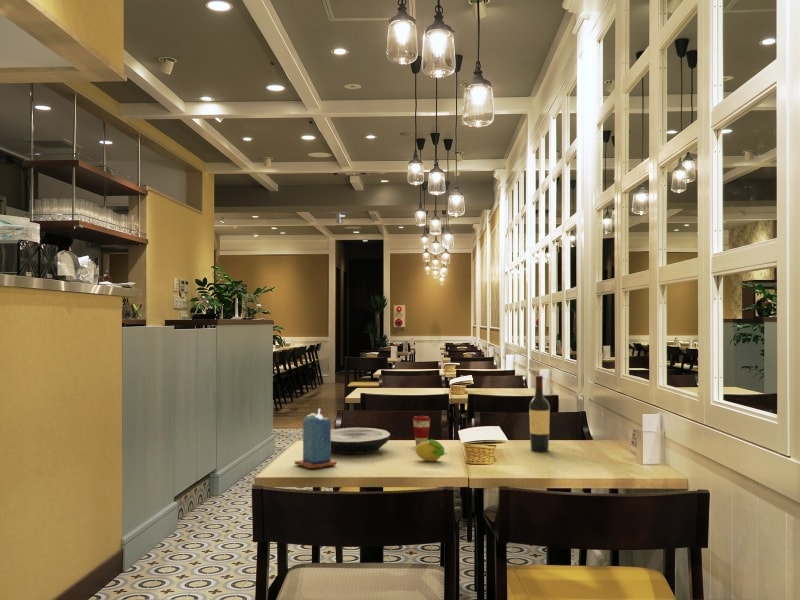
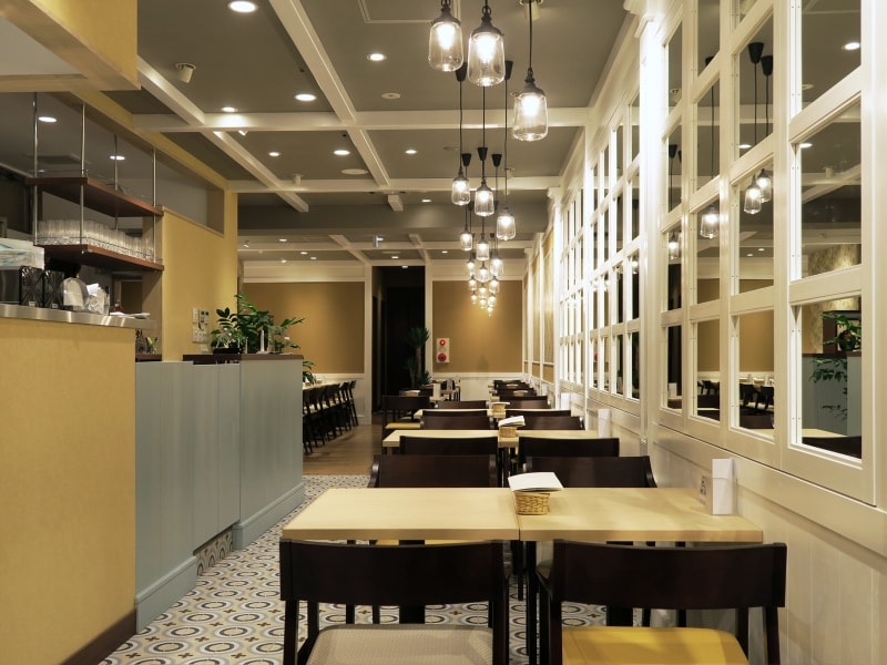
- wine bottle [528,374,551,453]
- fruit [414,439,447,462]
- coffee cup [412,415,432,447]
- plate [331,427,391,455]
- candle [294,407,338,470]
